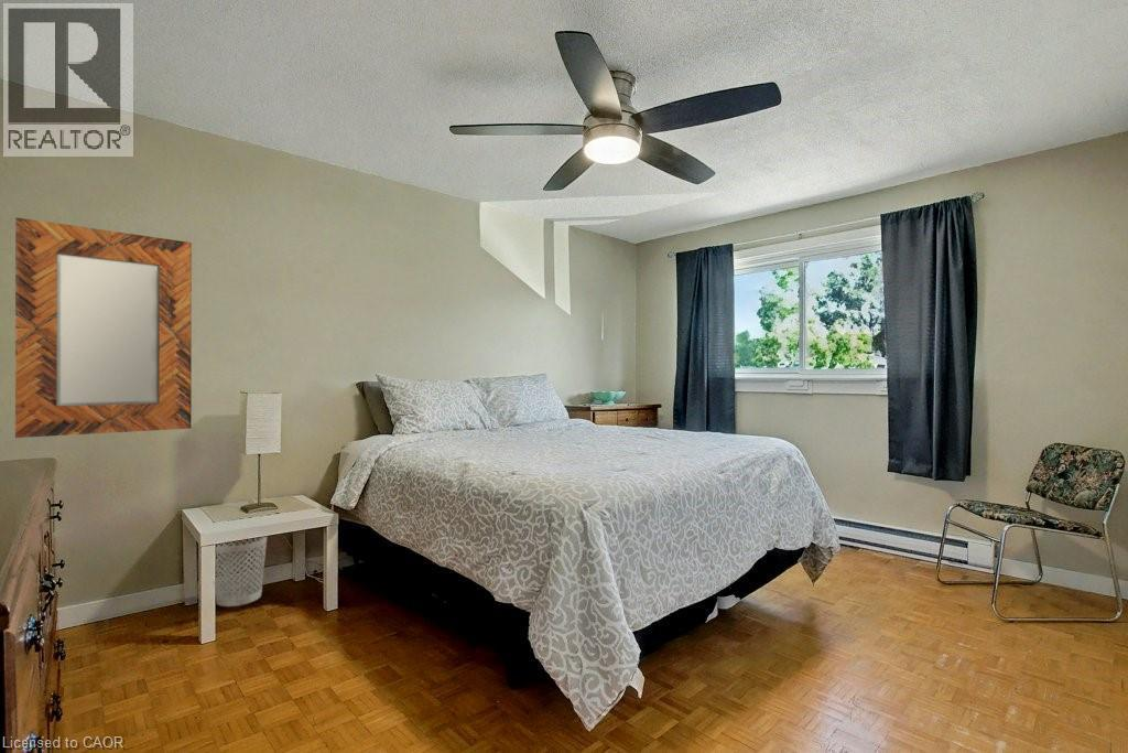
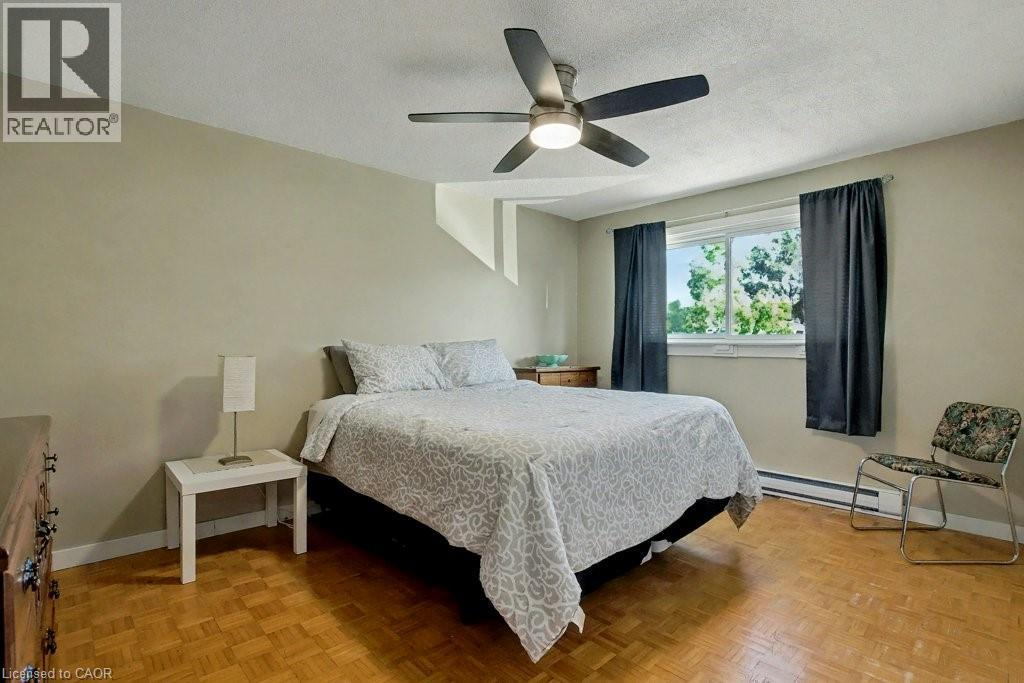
- wastebasket [215,536,268,607]
- home mirror [14,216,193,439]
